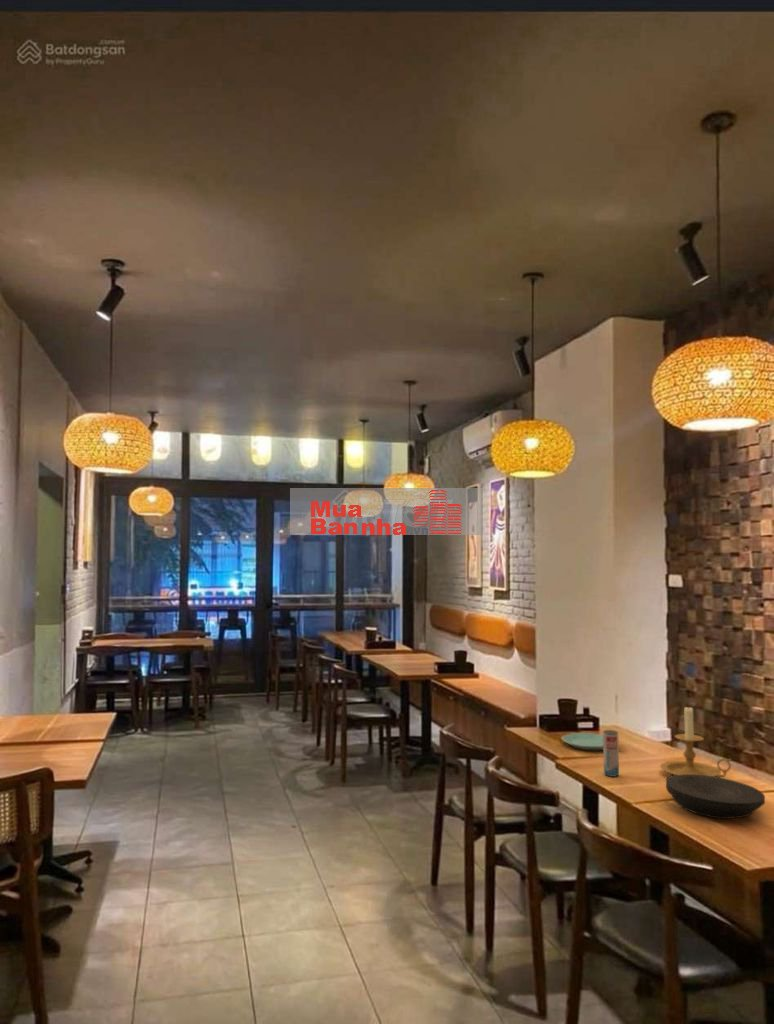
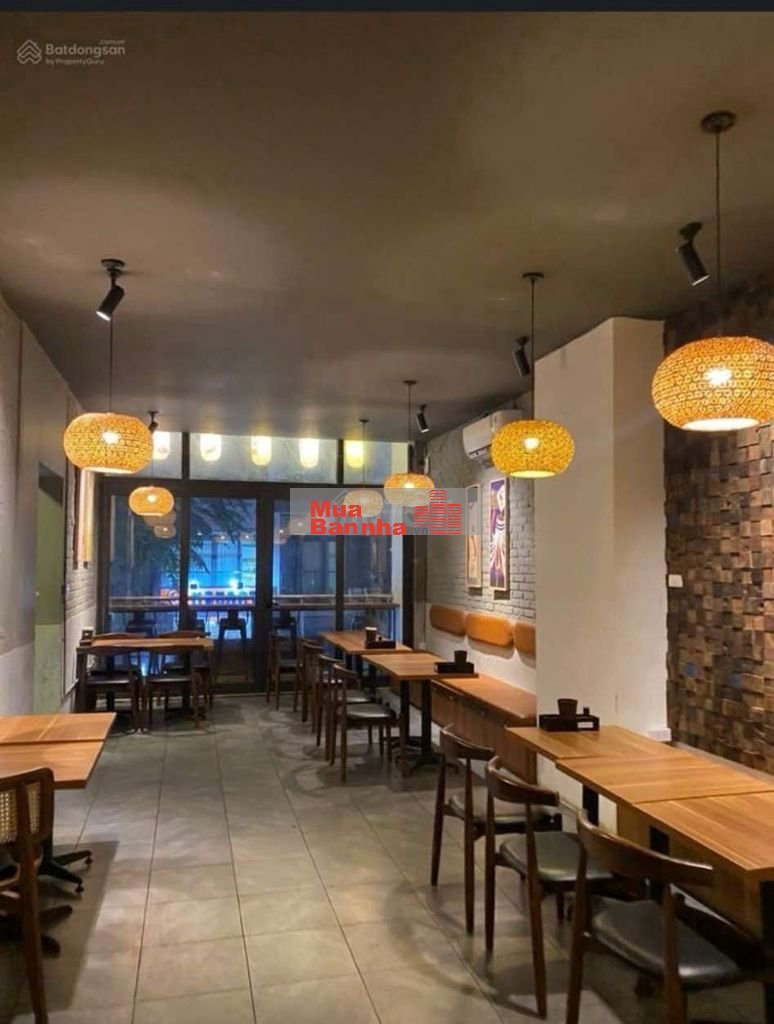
- candle holder [659,704,733,778]
- plate [665,774,766,820]
- beverage can [602,729,620,778]
- plate [561,732,603,751]
